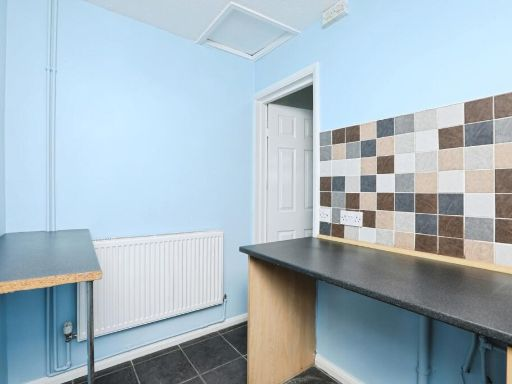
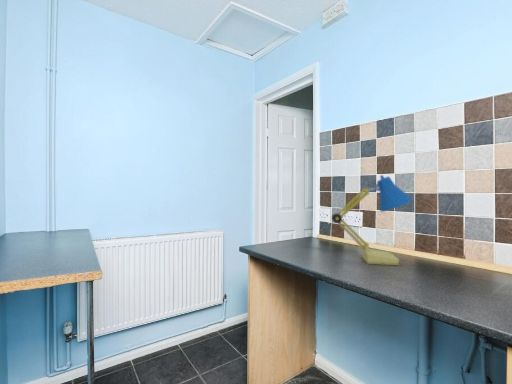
+ desk lamp [331,174,414,266]
